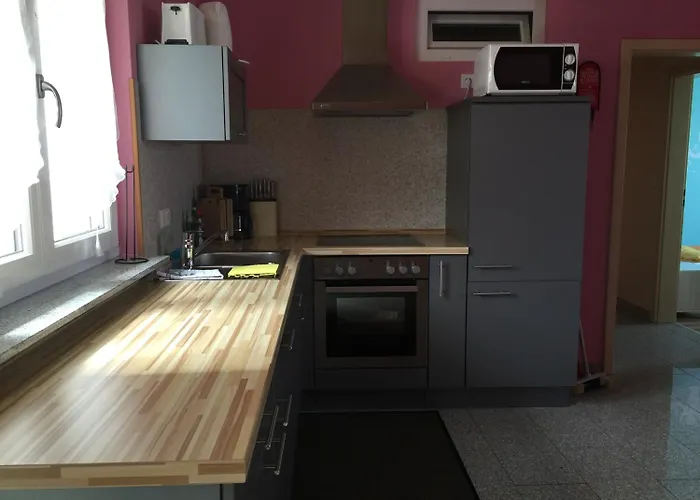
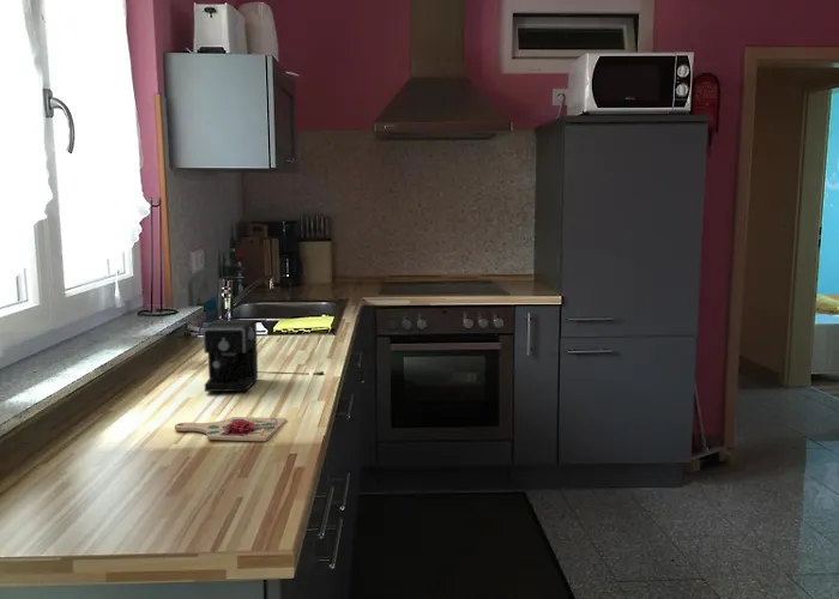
+ cutting board [174,416,288,442]
+ coffee maker [201,319,325,393]
